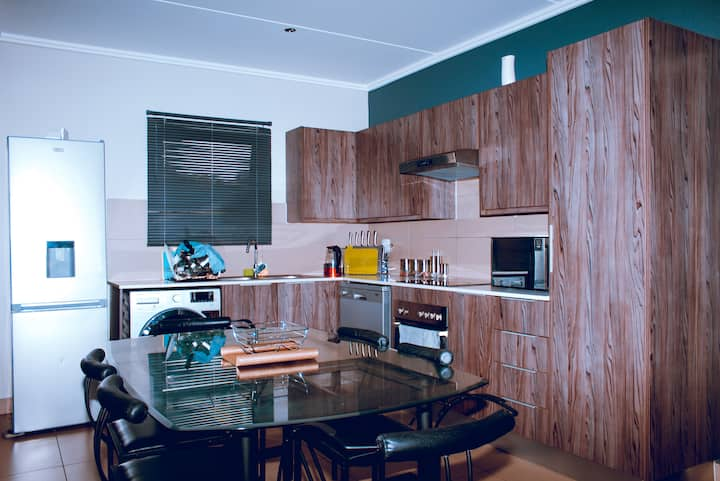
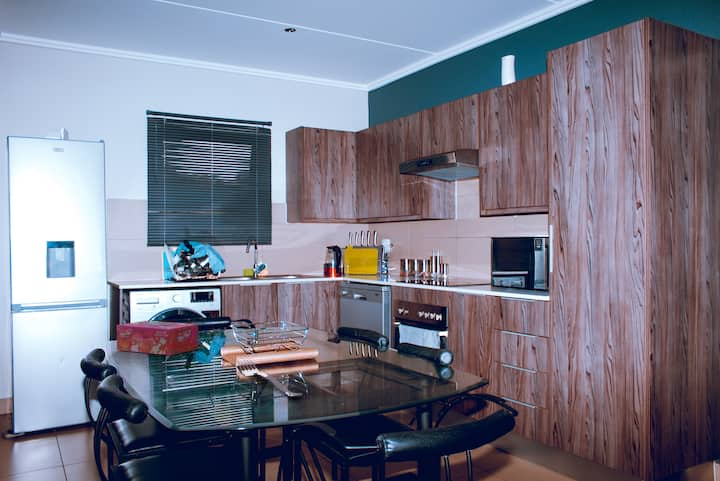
+ tissue box [116,320,199,356]
+ cutting board [236,358,303,397]
